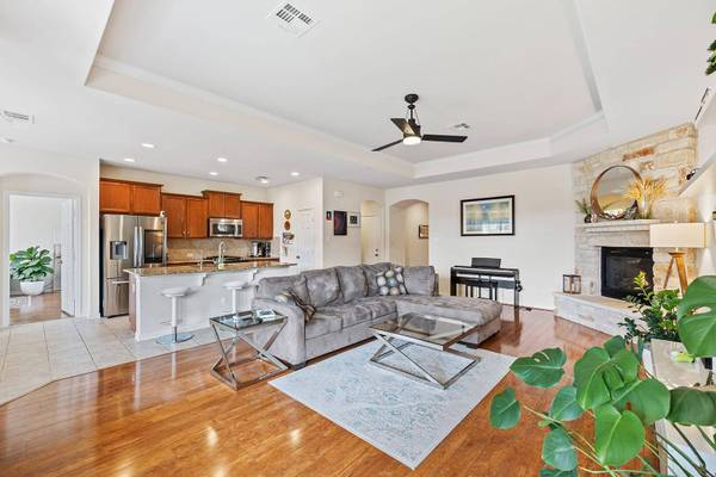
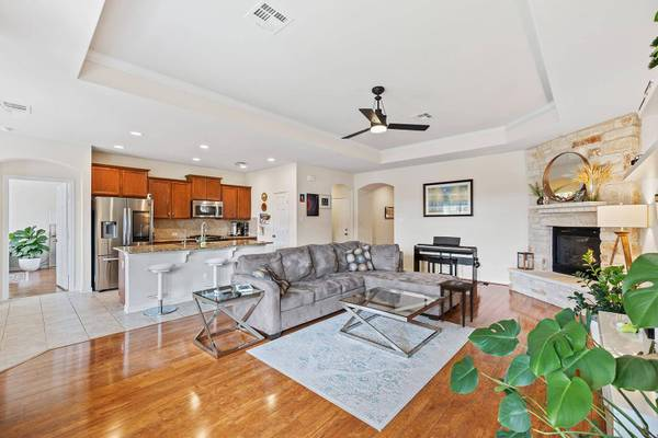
+ side table [436,279,478,328]
